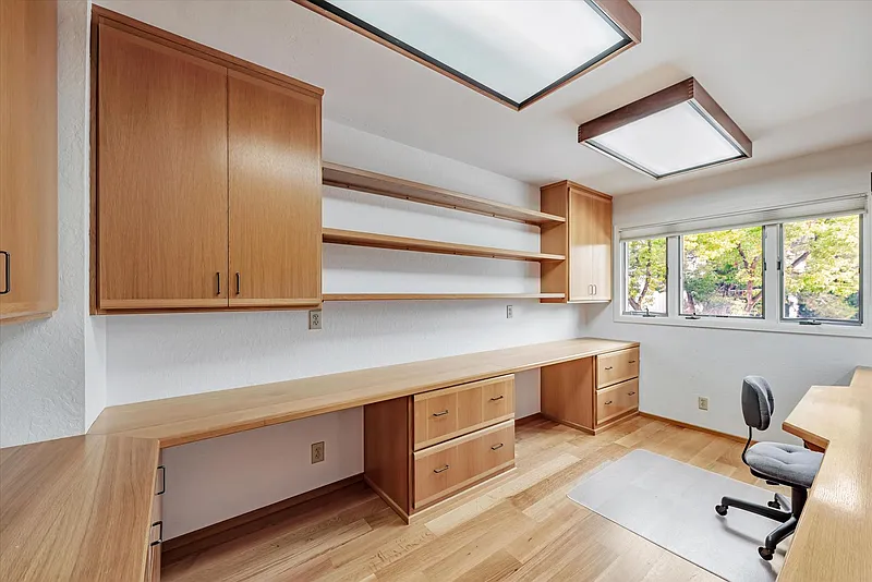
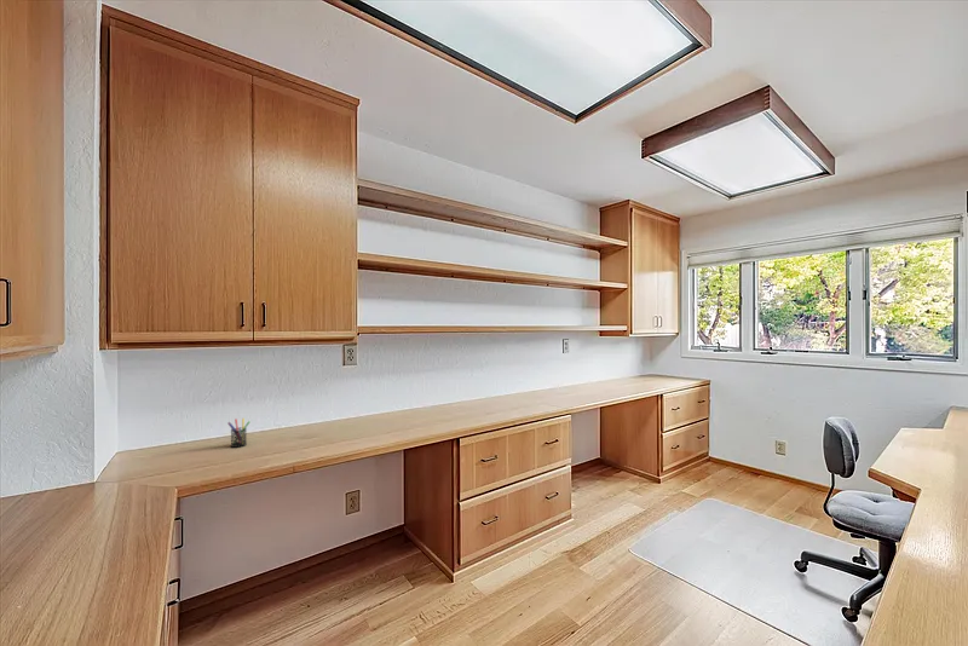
+ pen holder [226,417,250,449]
